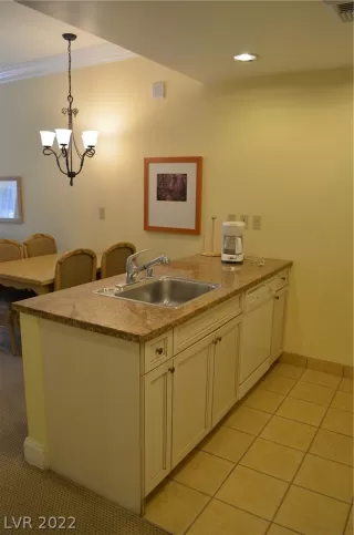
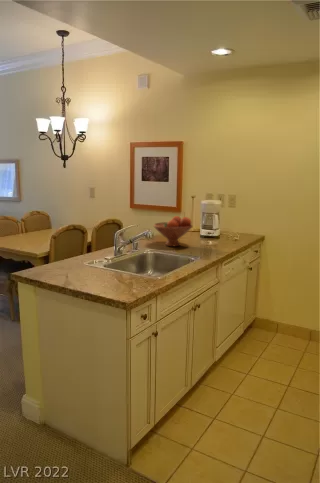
+ fruit bowl [152,215,194,247]
